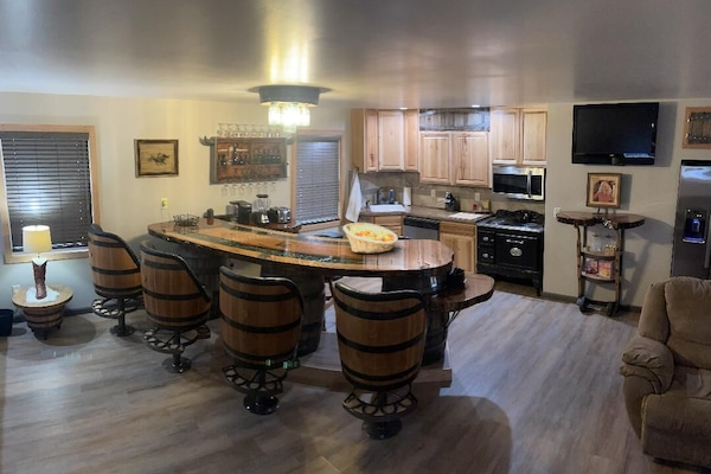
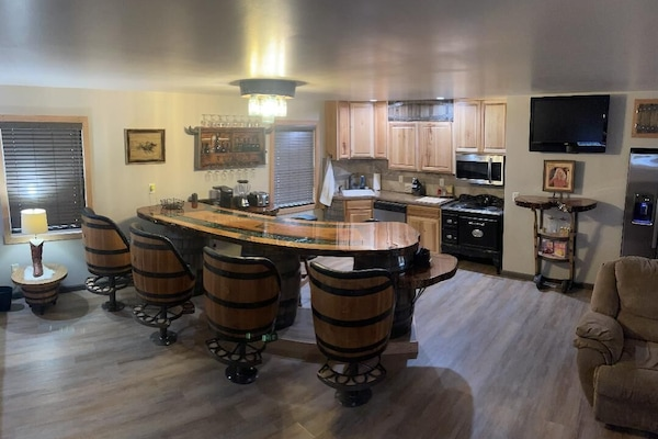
- fruit basket [341,222,399,255]
